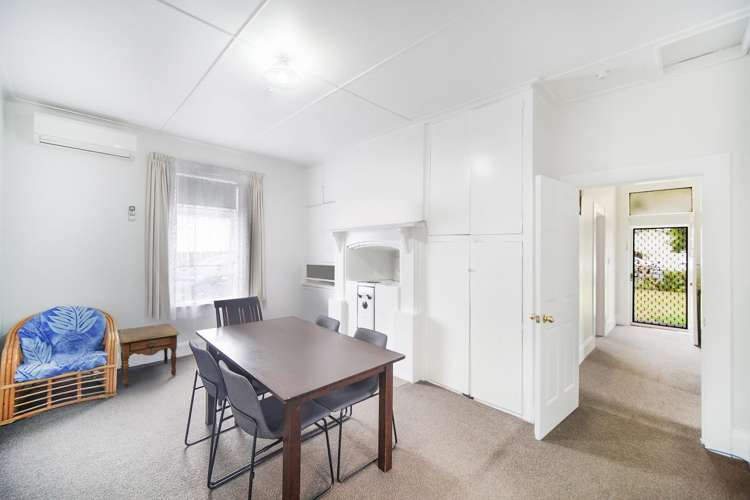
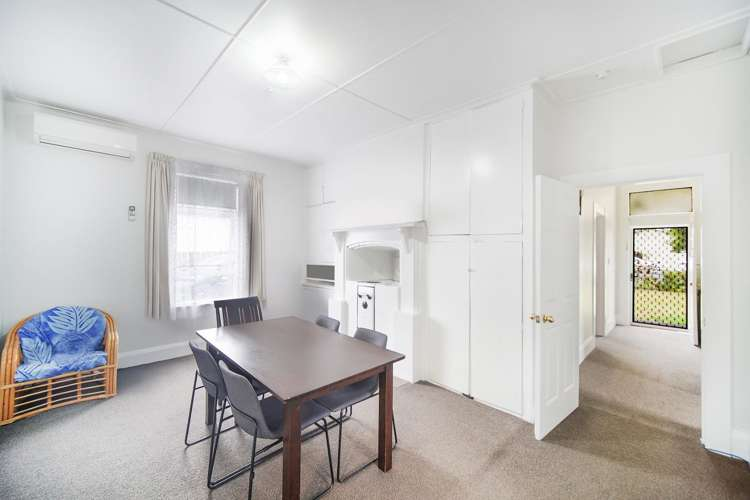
- side table [117,323,180,388]
